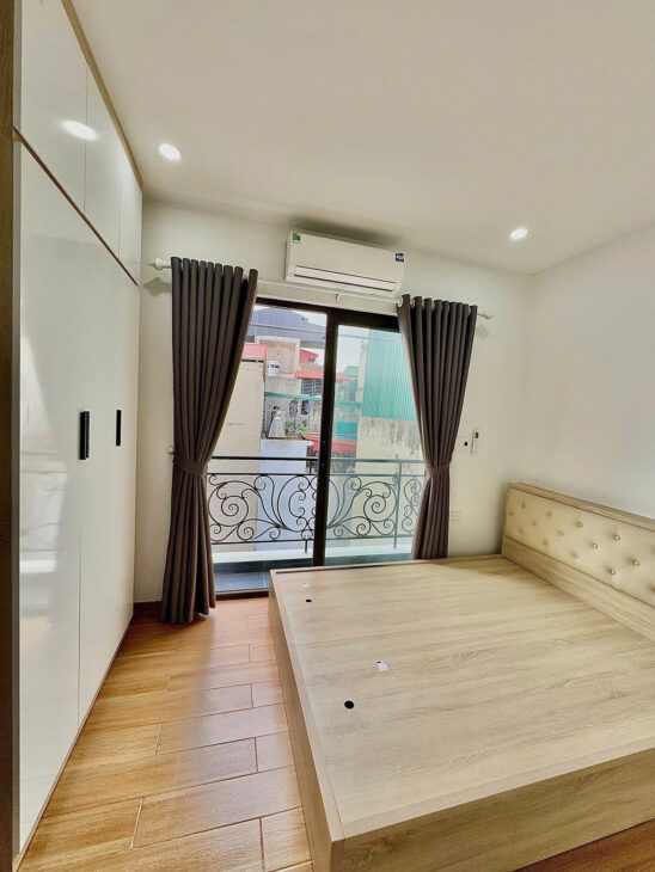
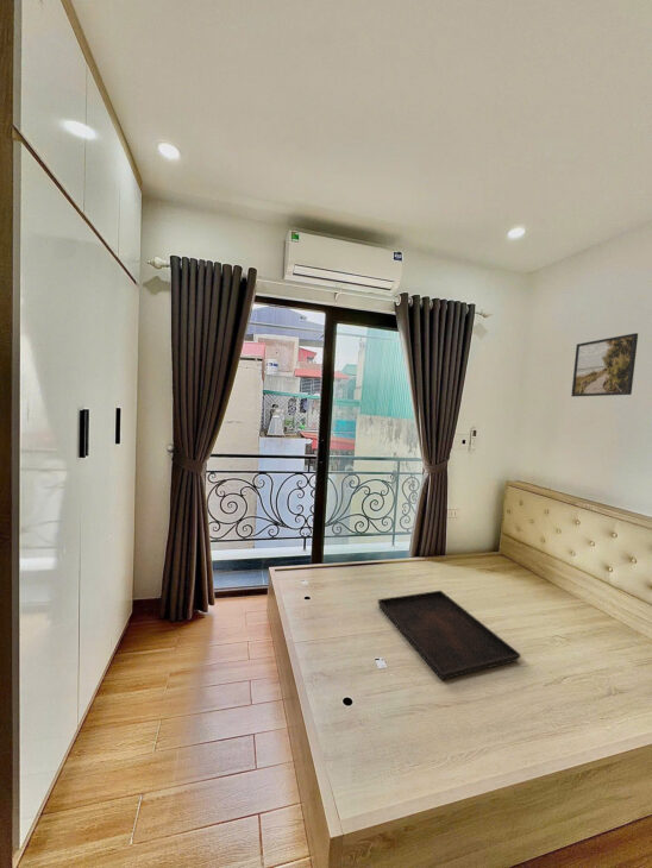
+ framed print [570,332,639,397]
+ serving tray [377,590,521,681]
